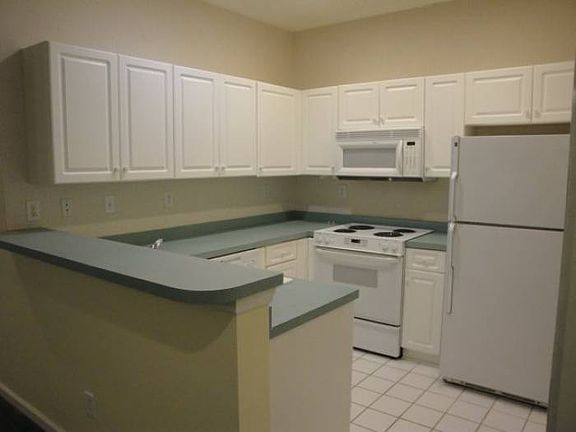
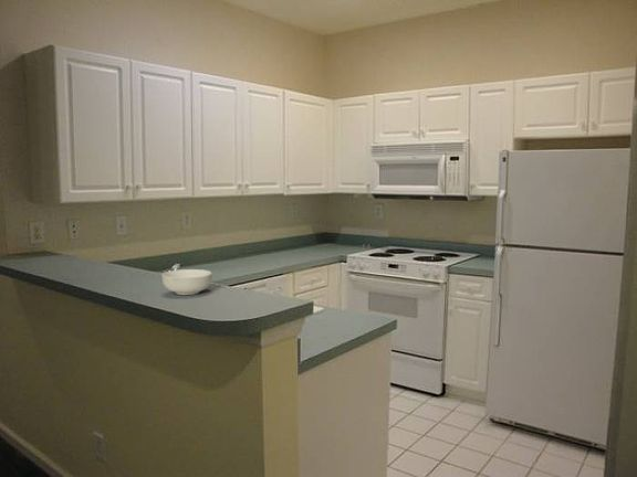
+ cereal bowl [161,268,213,296]
